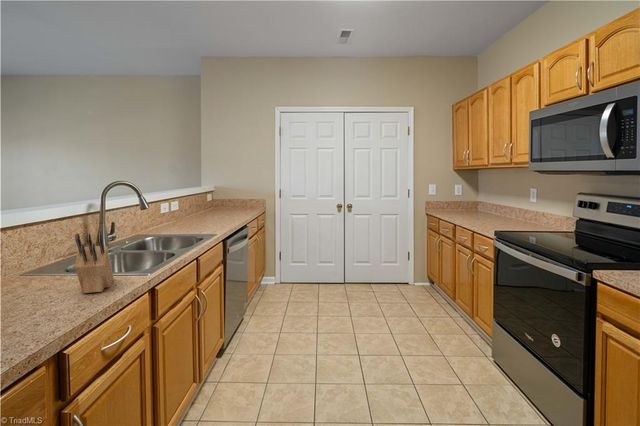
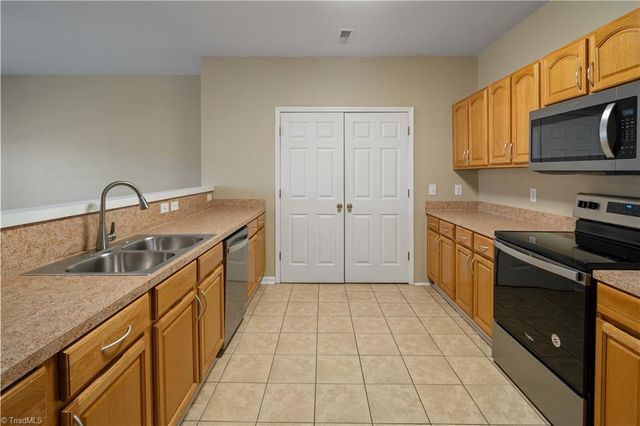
- knife block [74,233,115,294]
